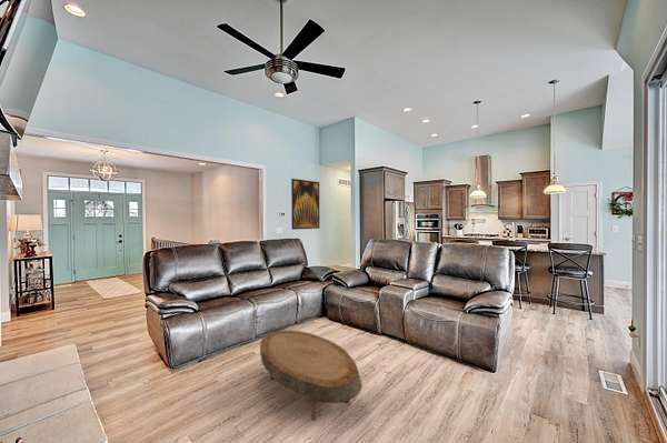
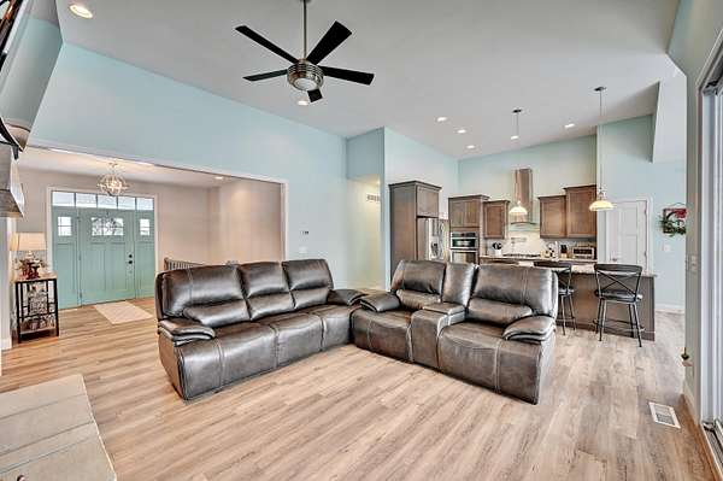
- wall art [290,178,321,231]
- coffee table [259,330,364,422]
